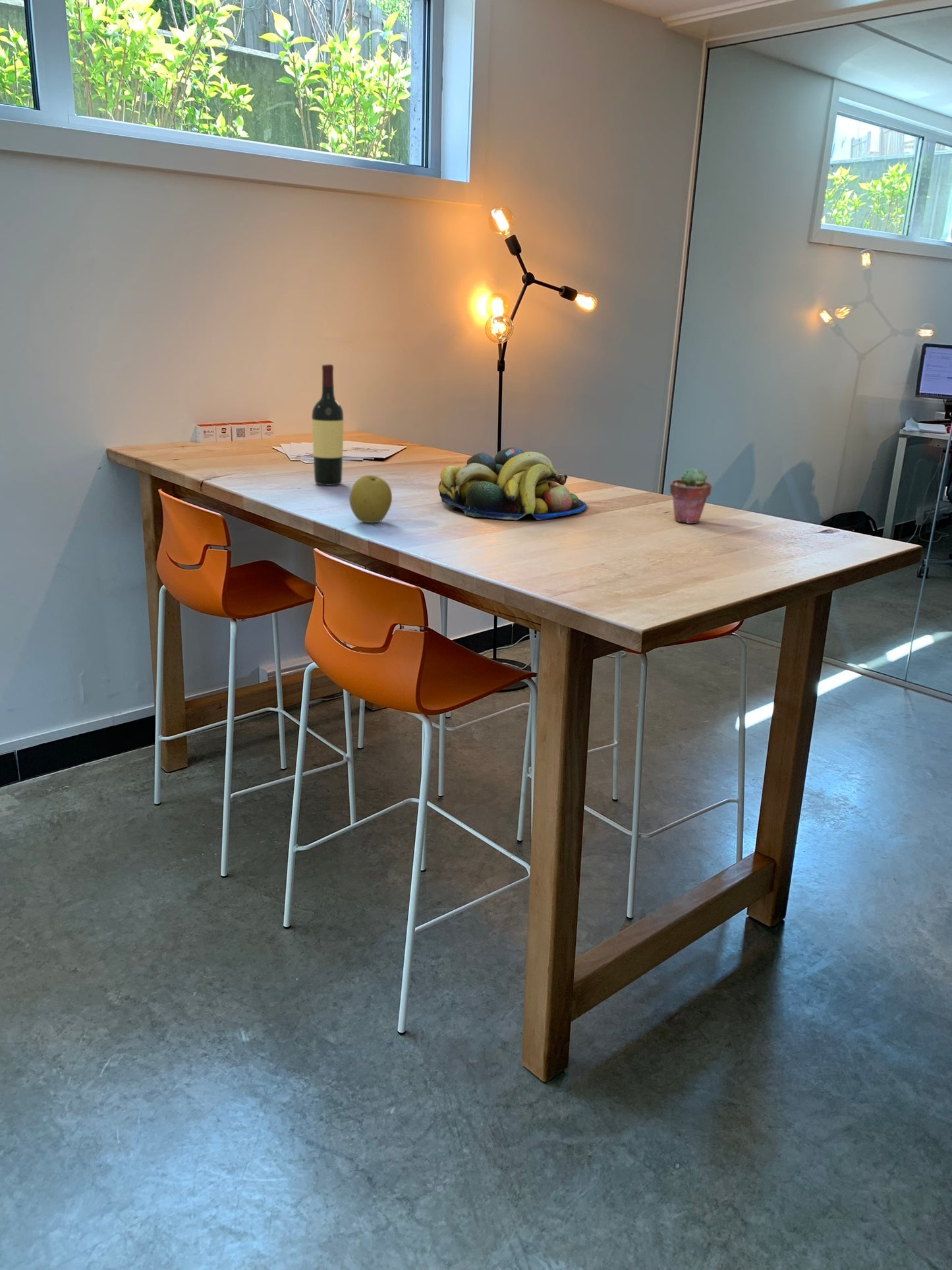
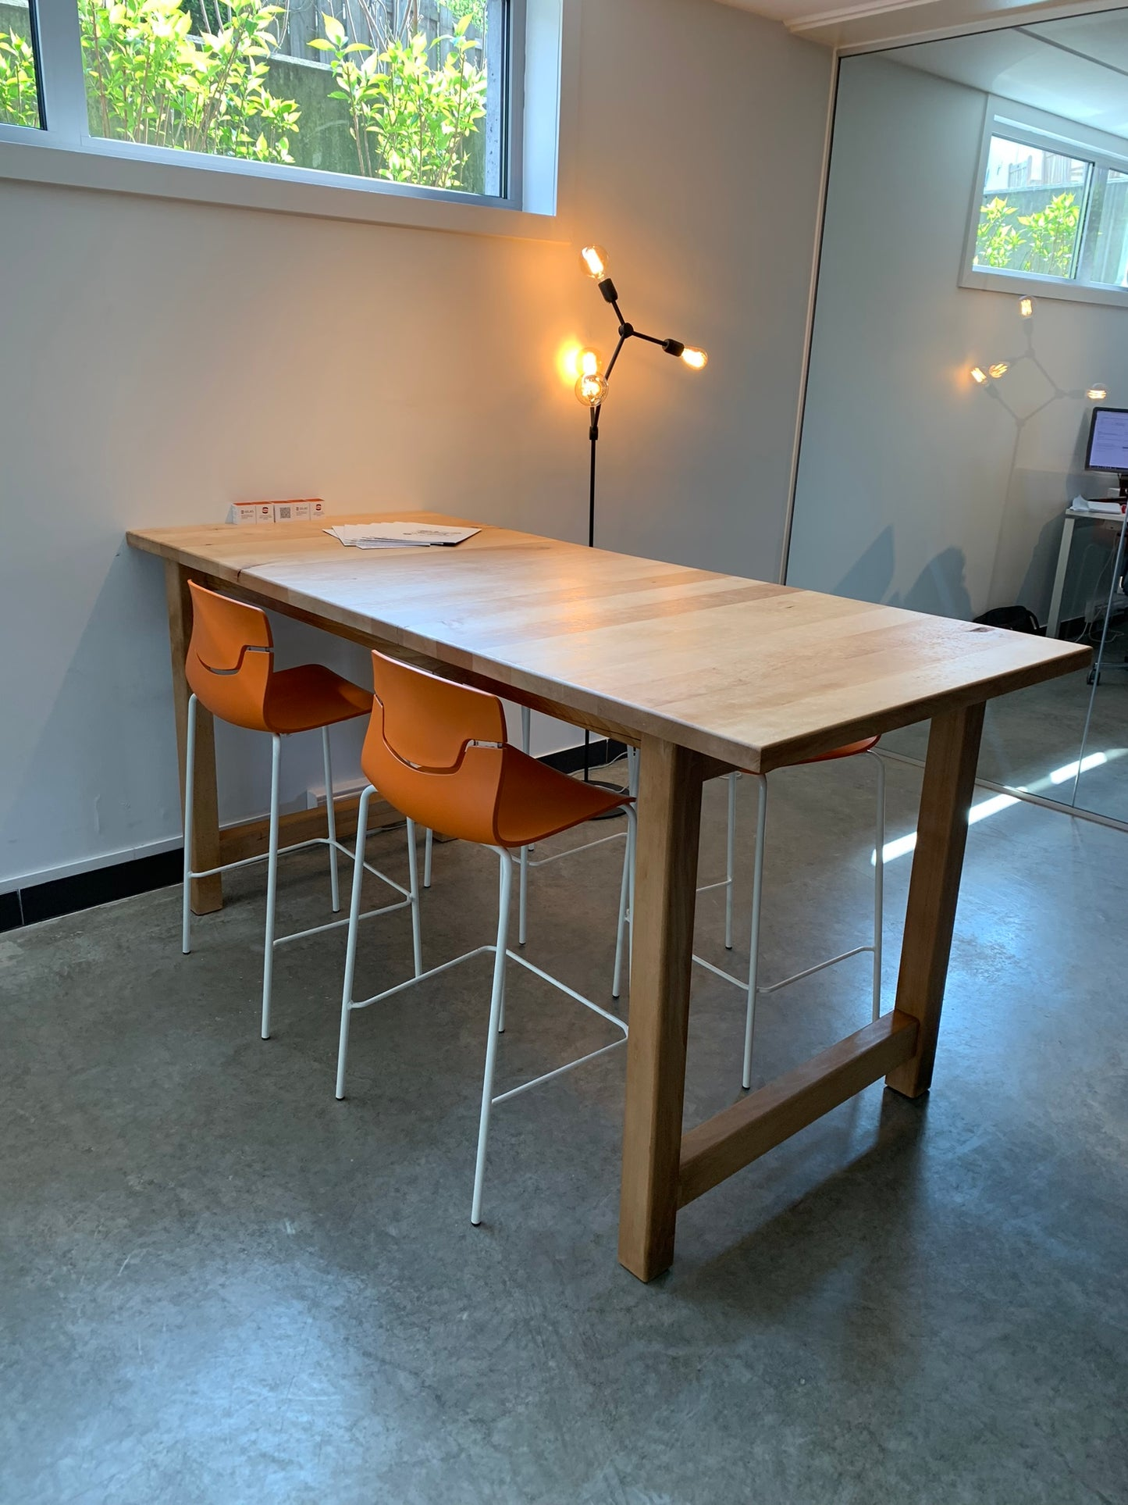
- potted succulent [669,467,712,524]
- wine bottle [311,363,344,486]
- fruit [349,475,393,523]
- fruit bowl [437,447,587,521]
